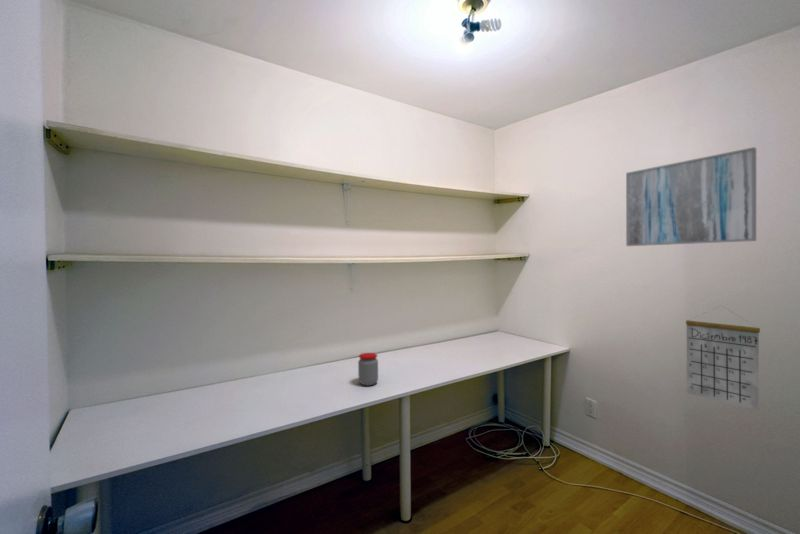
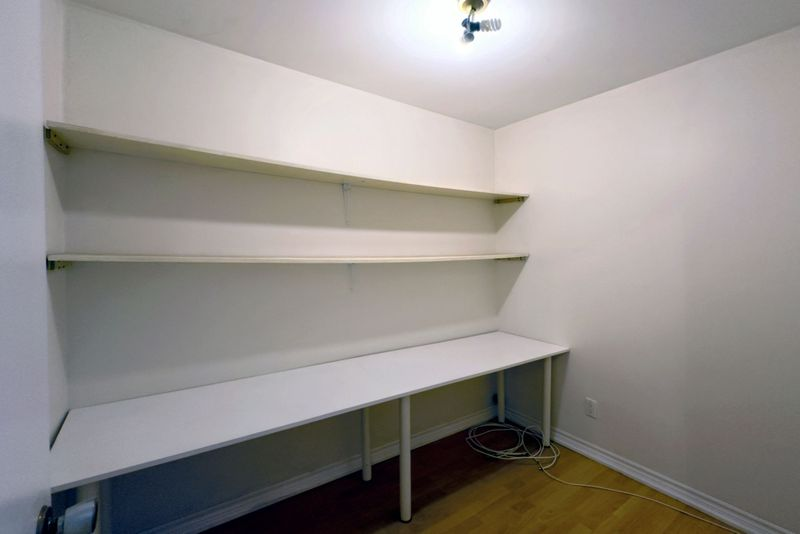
- jar [357,352,379,387]
- wall art [625,146,757,247]
- calendar [685,305,761,411]
